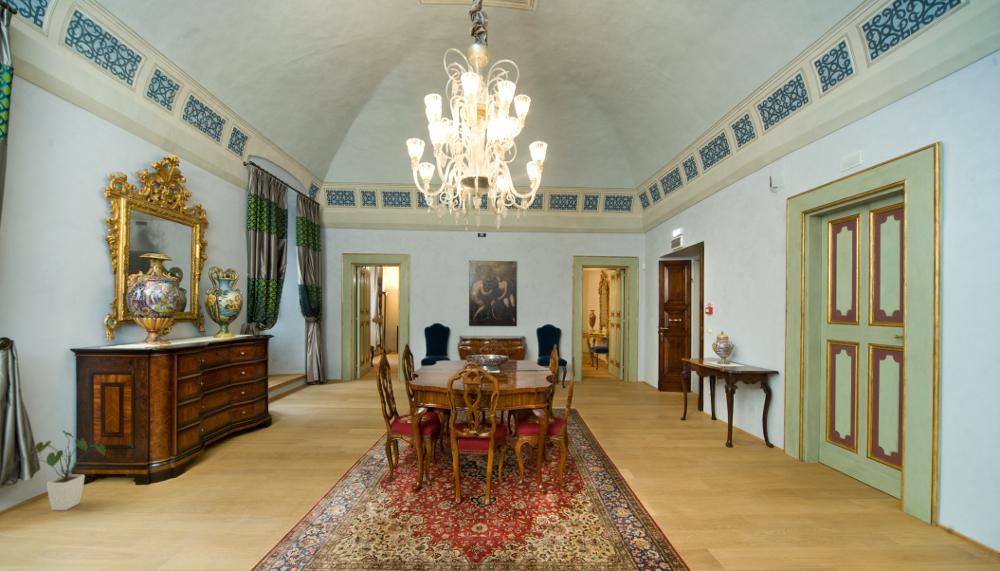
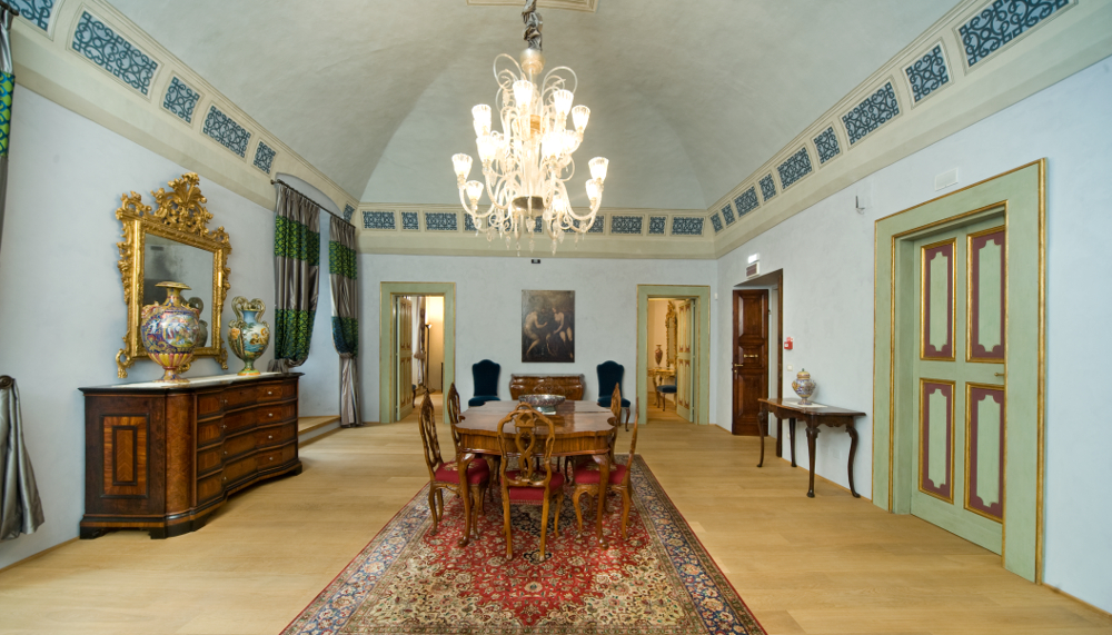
- house plant [34,429,107,511]
